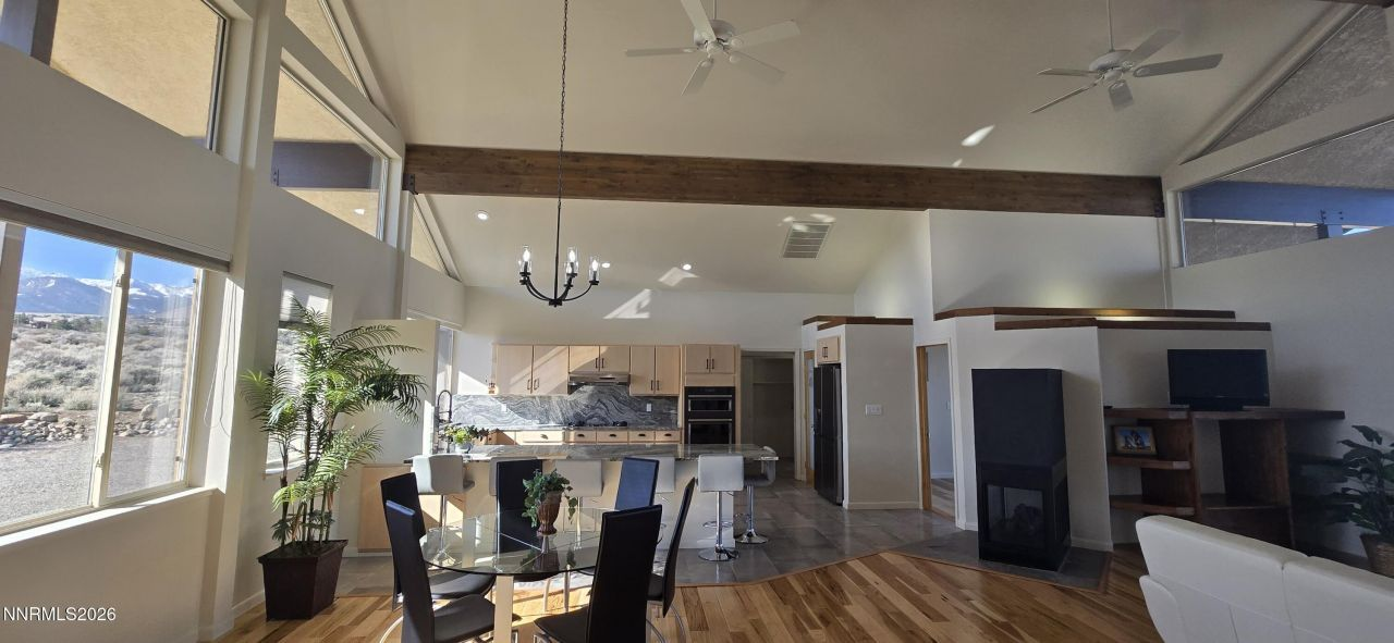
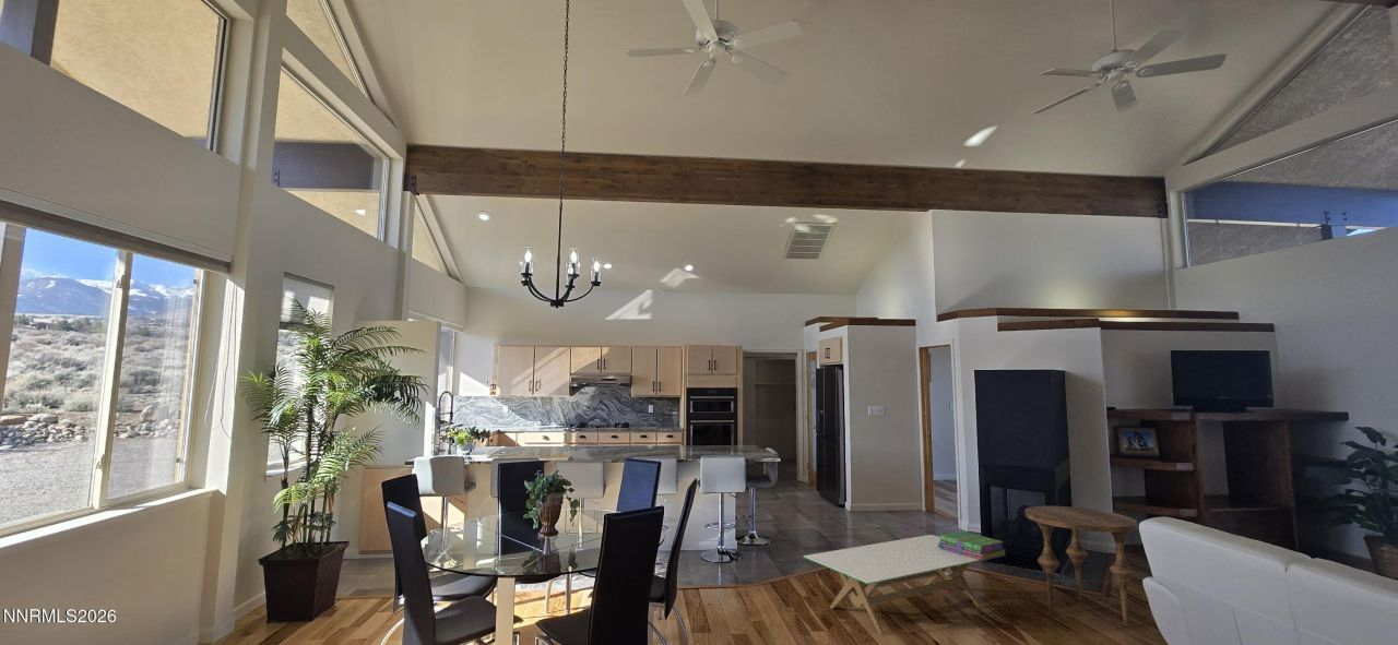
+ coffee table [803,534,983,635]
+ stack of books [938,530,1007,562]
+ side table [1023,505,1138,628]
